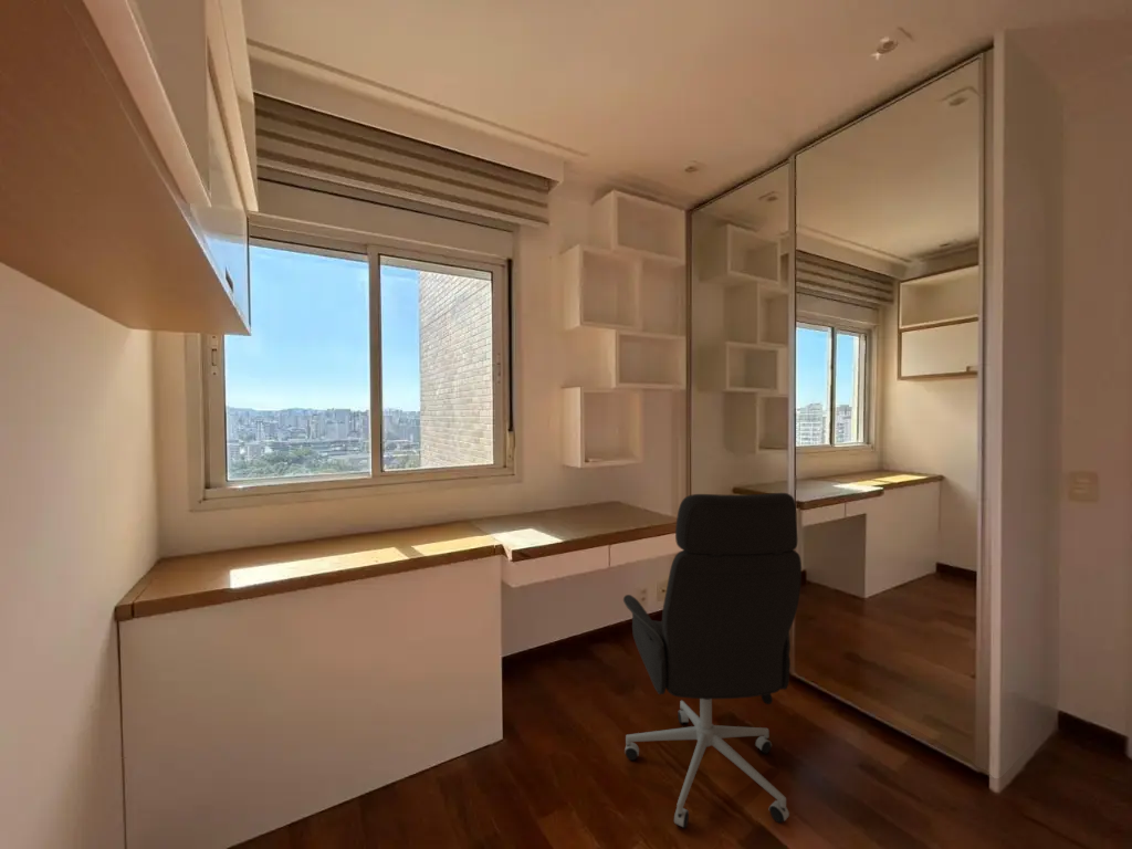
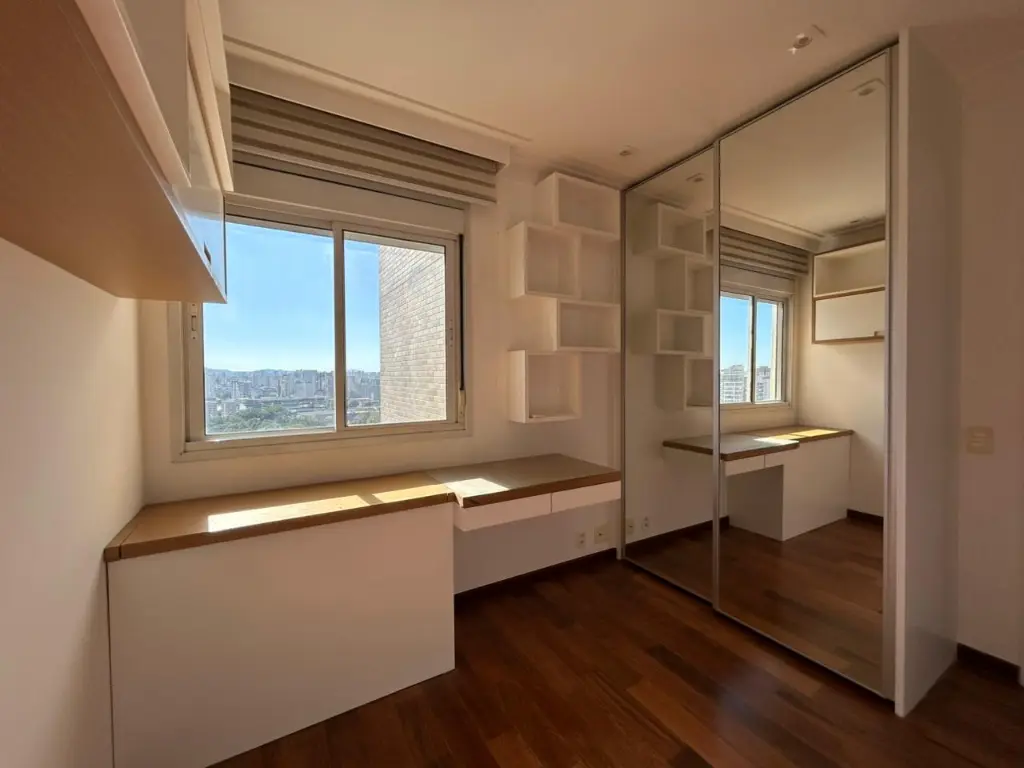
- office chair [622,492,803,829]
